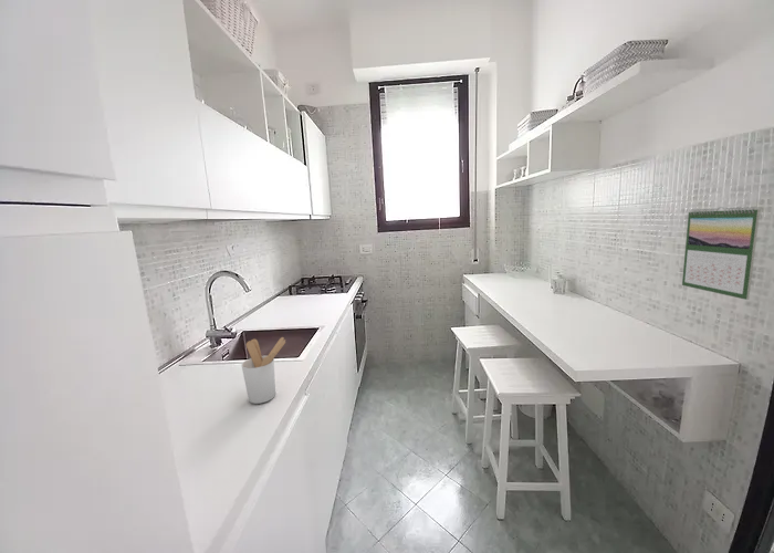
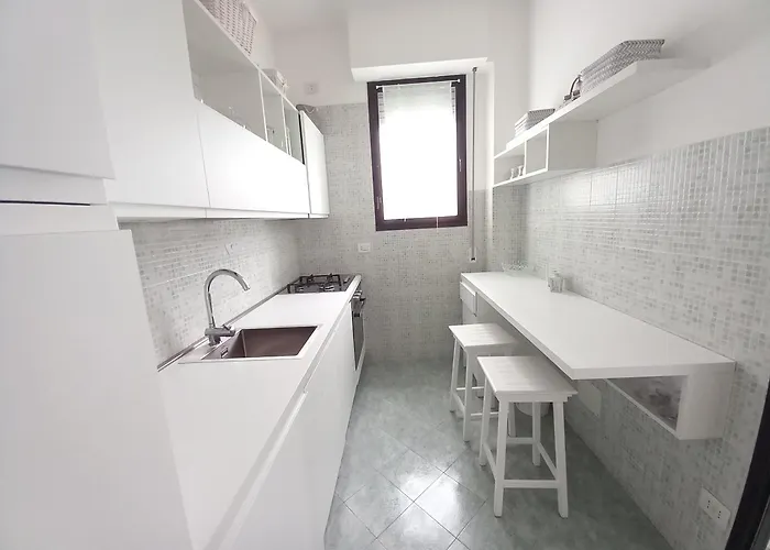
- utensil holder [240,336,286,405]
- calendar [681,206,761,301]
